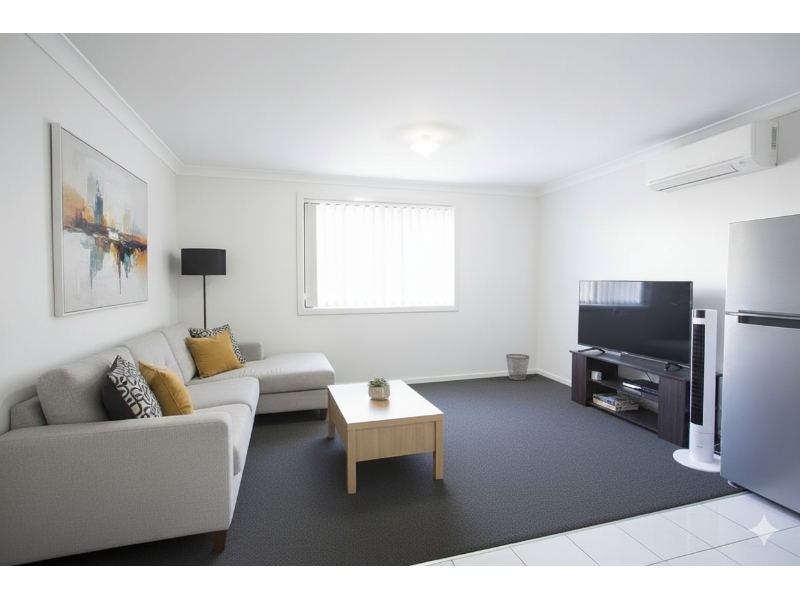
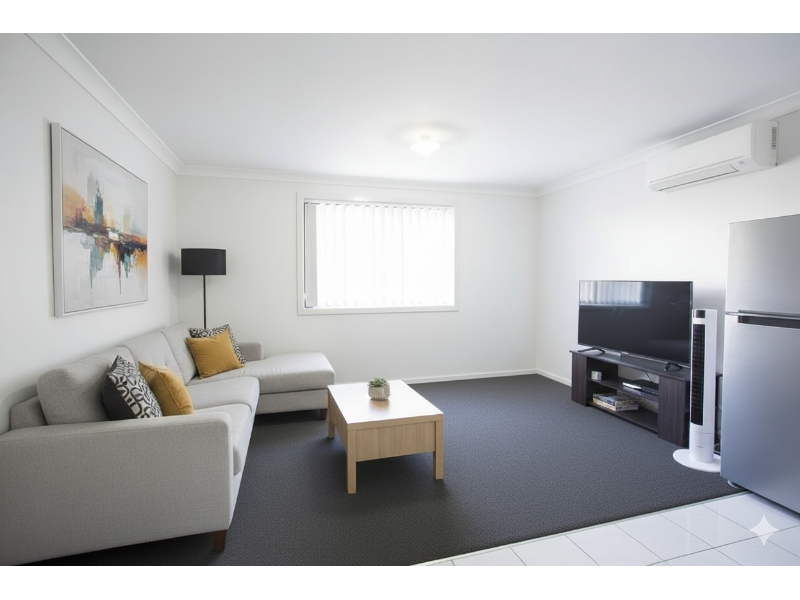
- wastebasket [505,353,530,381]
